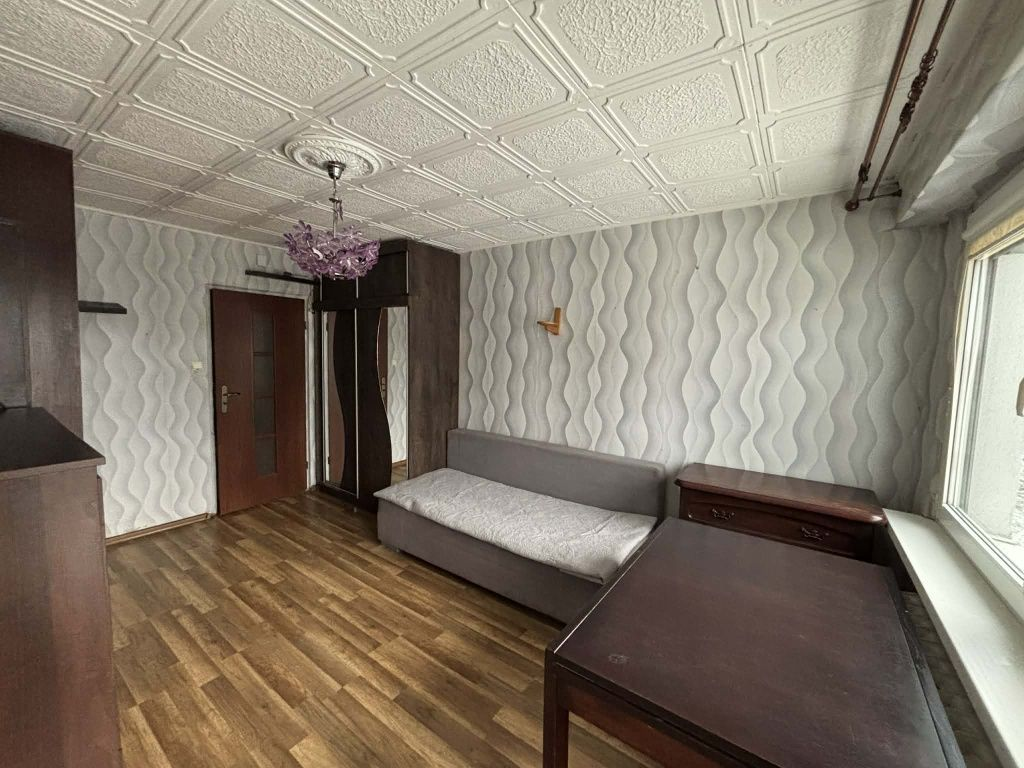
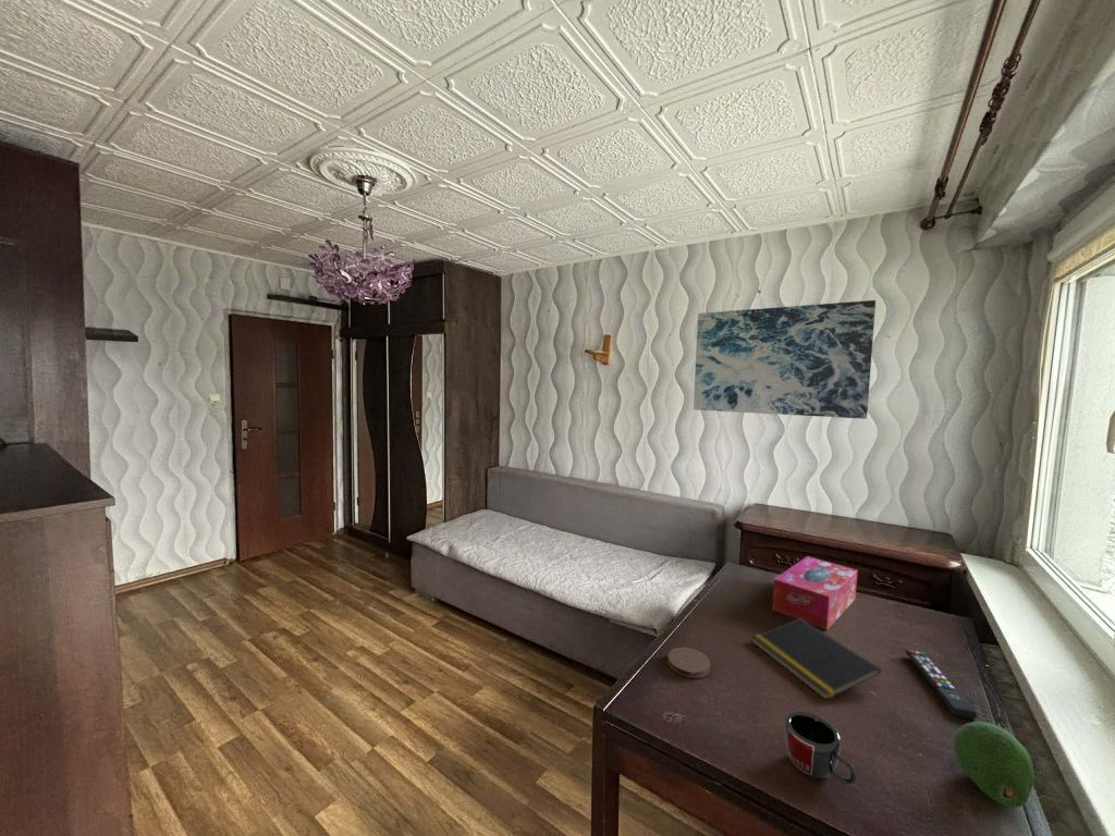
+ mug [783,710,857,786]
+ fruit [953,721,1036,809]
+ tissue box [771,555,858,631]
+ coaster [667,647,711,679]
+ wall art [693,299,877,420]
+ remote control [905,648,978,721]
+ notepad [750,618,882,701]
